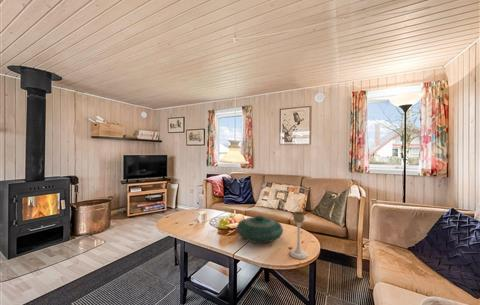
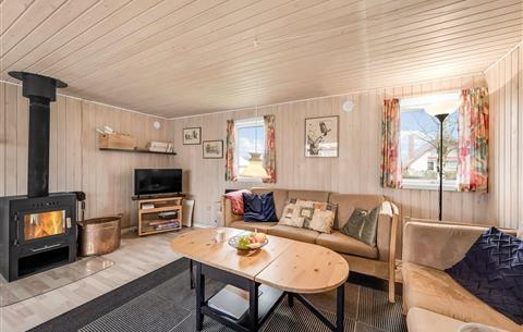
- candle holder [289,210,308,260]
- decorative bowl [235,215,284,244]
